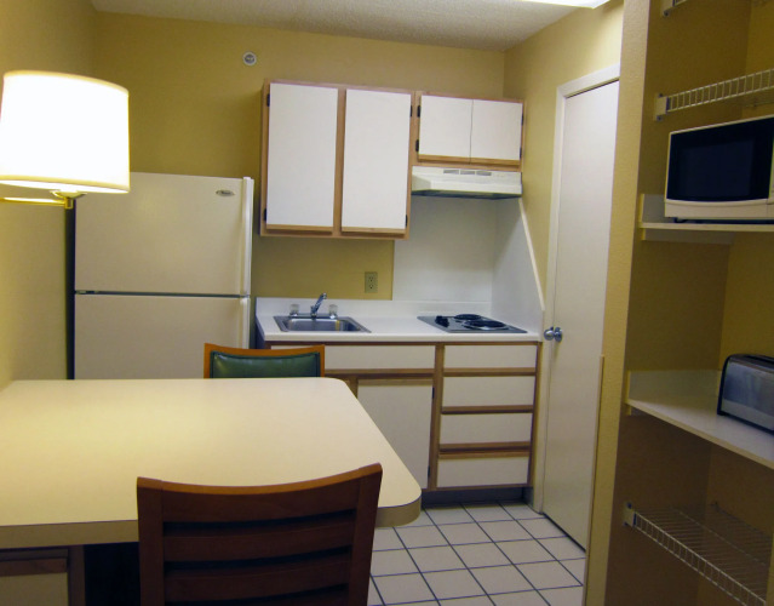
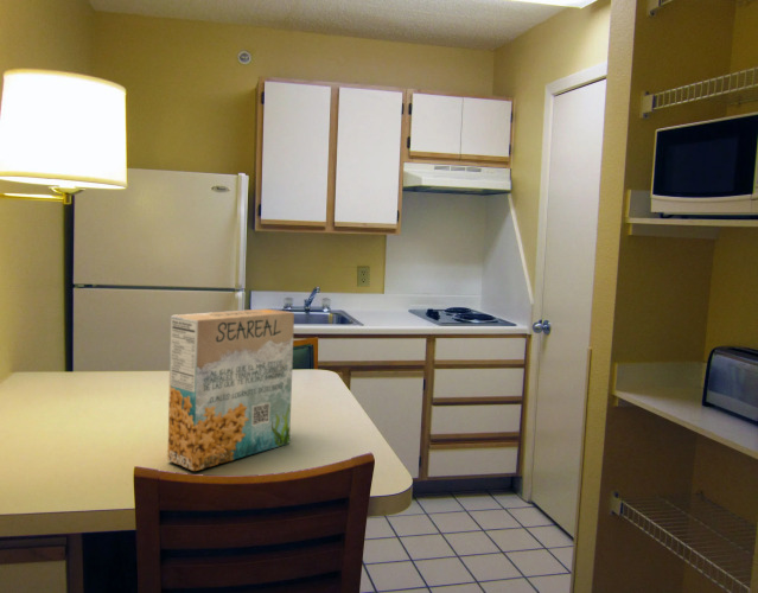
+ cereal box [167,307,295,472]
